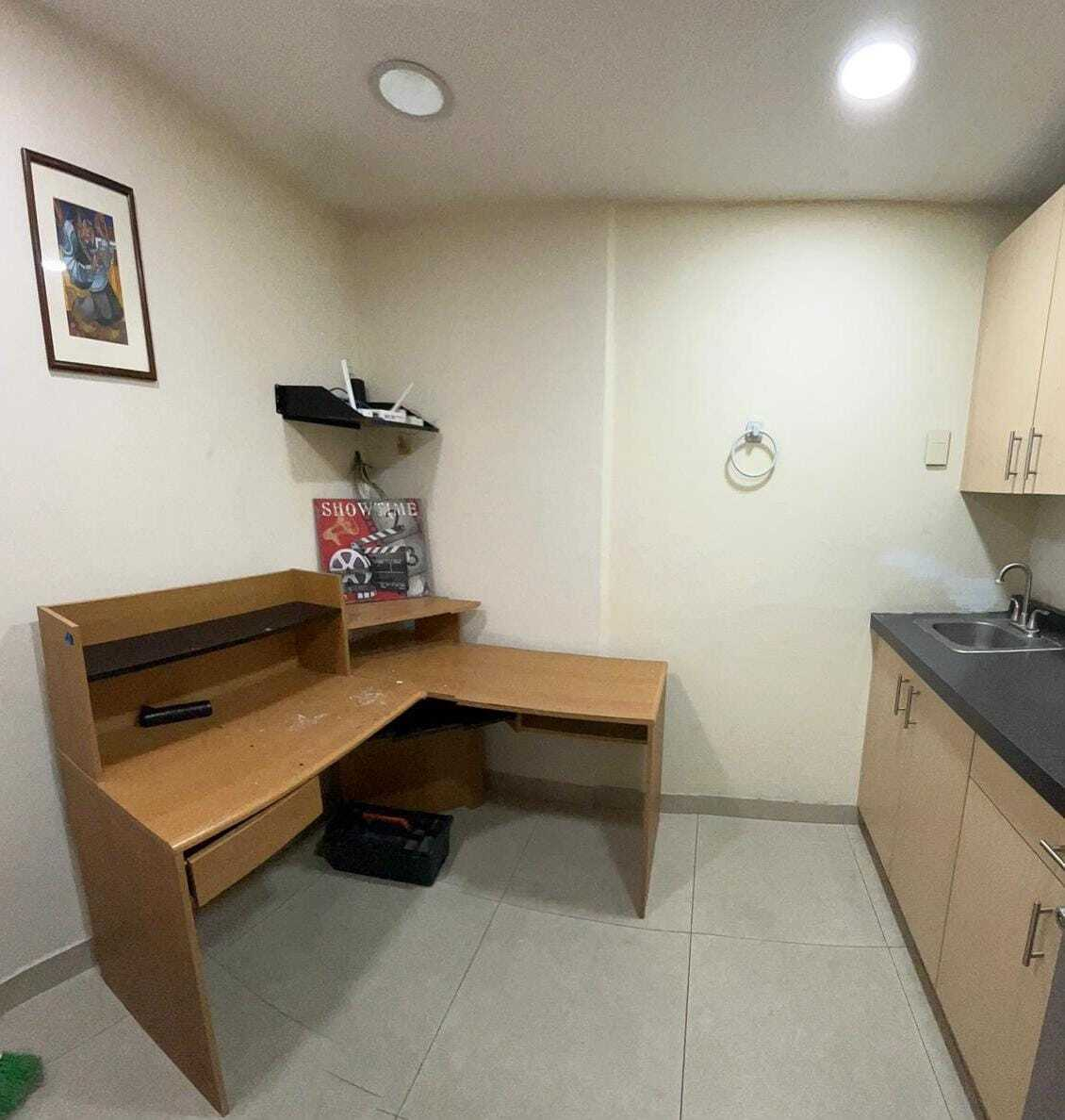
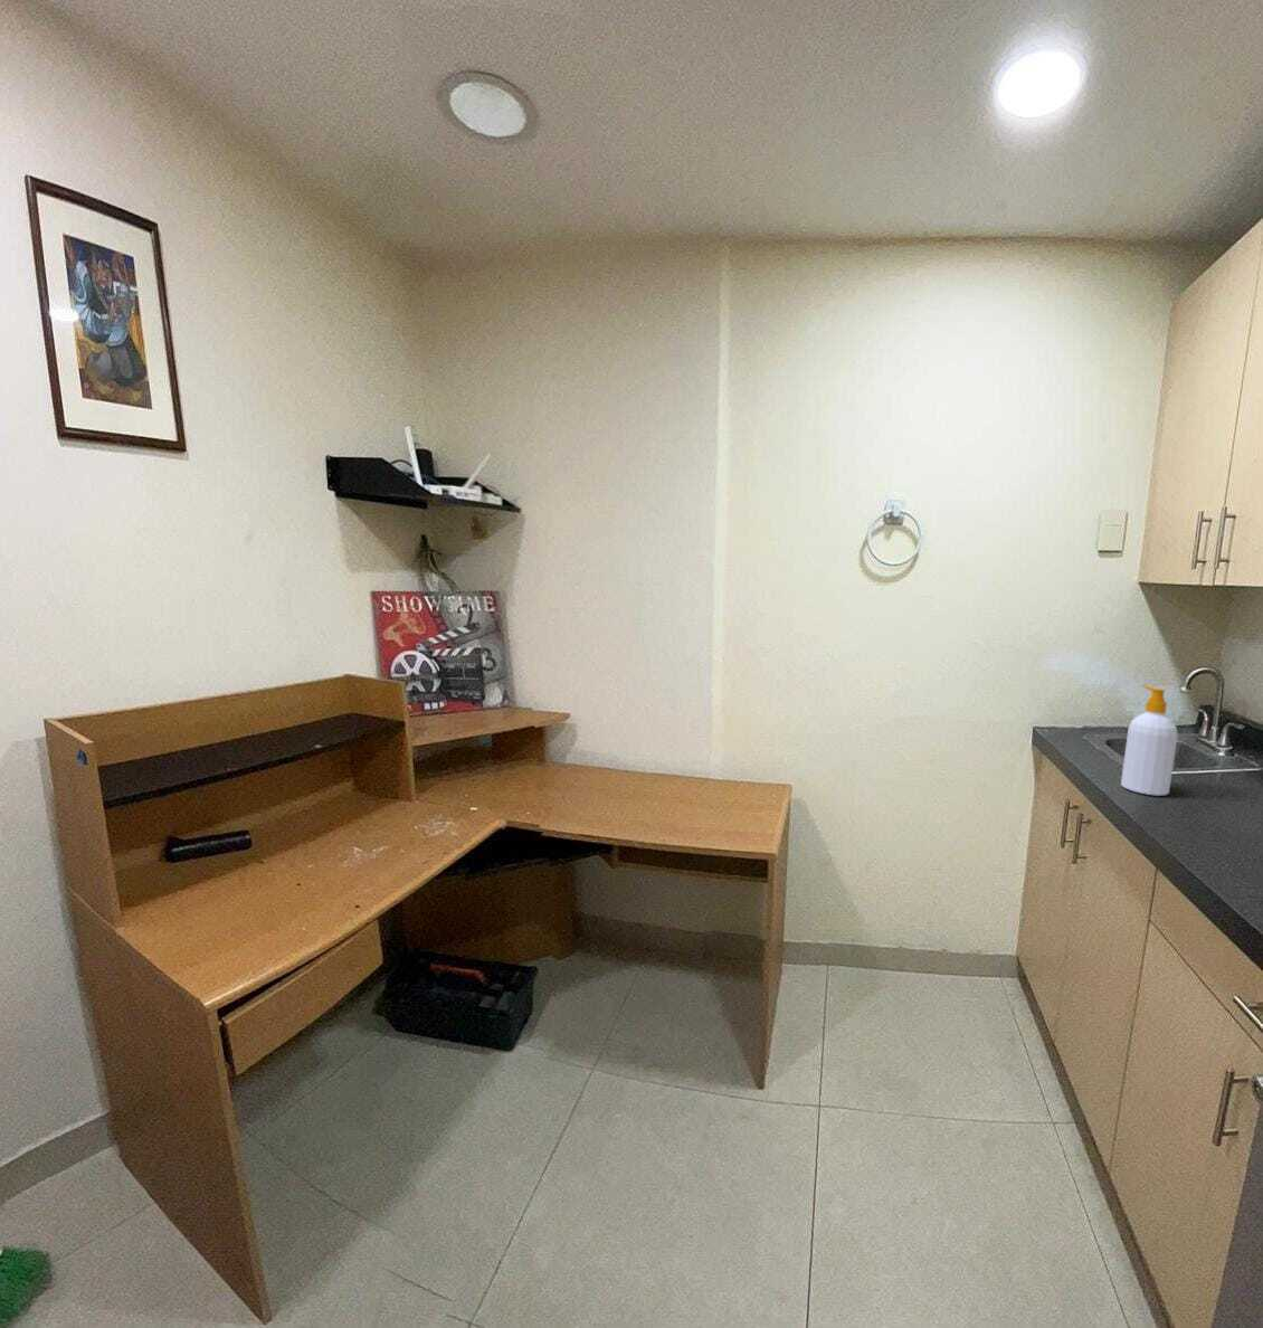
+ soap bottle [1120,684,1179,797]
